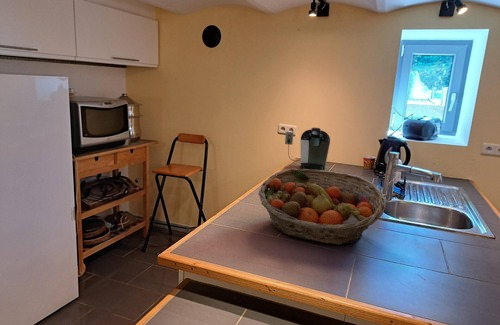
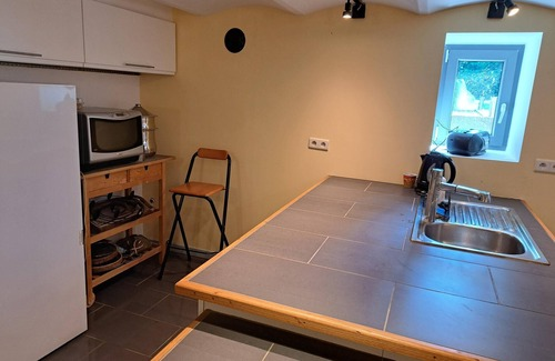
- coffee maker [284,127,331,171]
- fruit basket [257,168,387,246]
